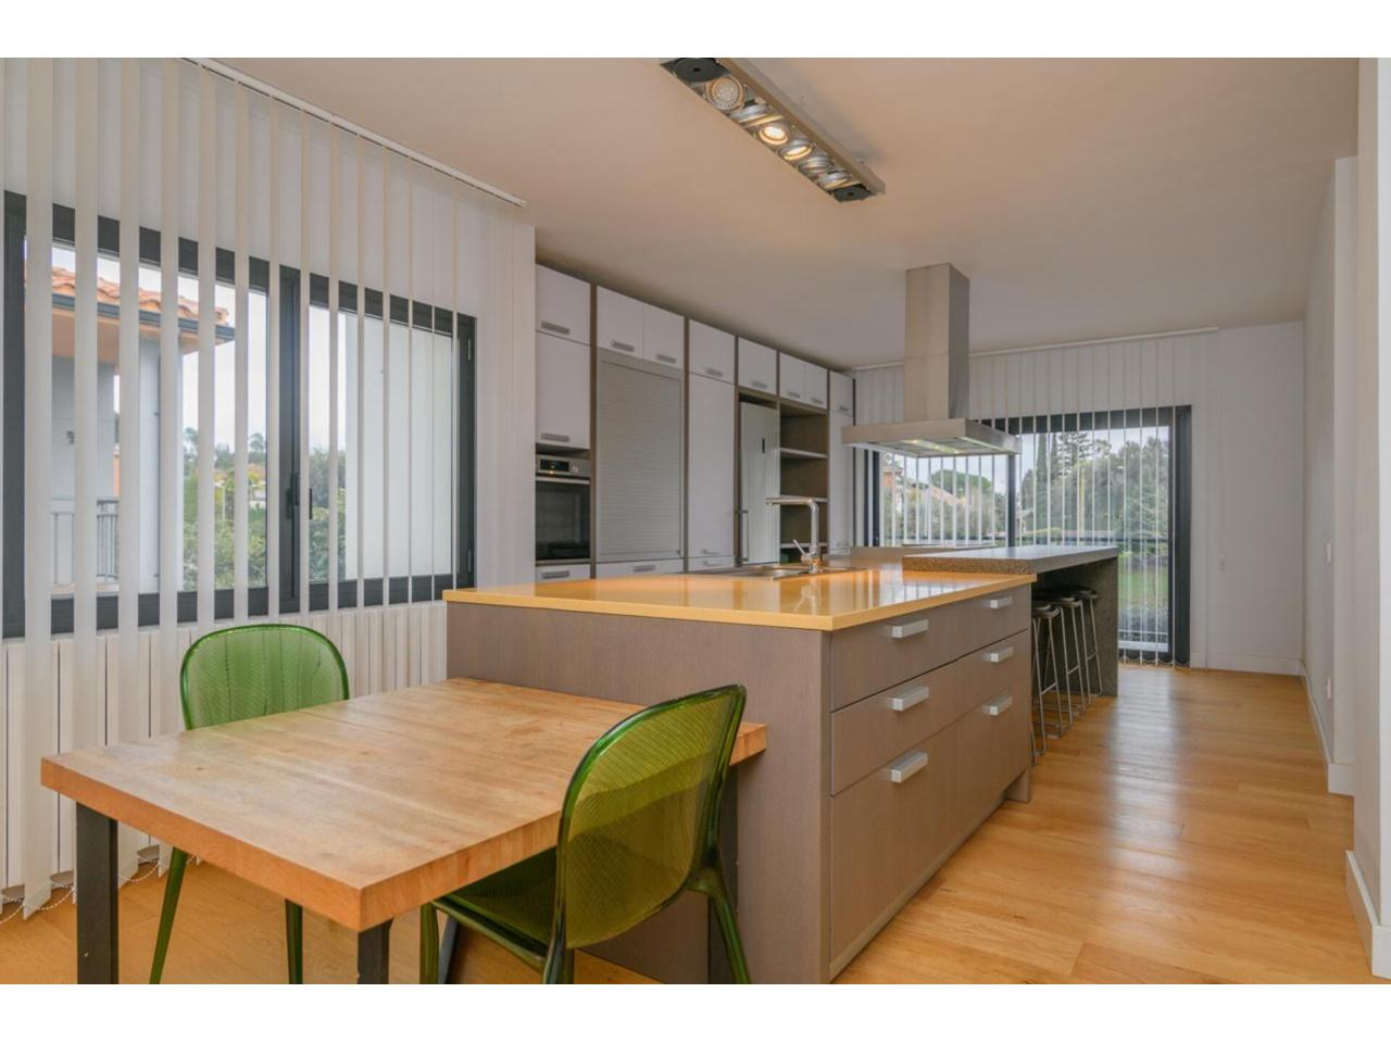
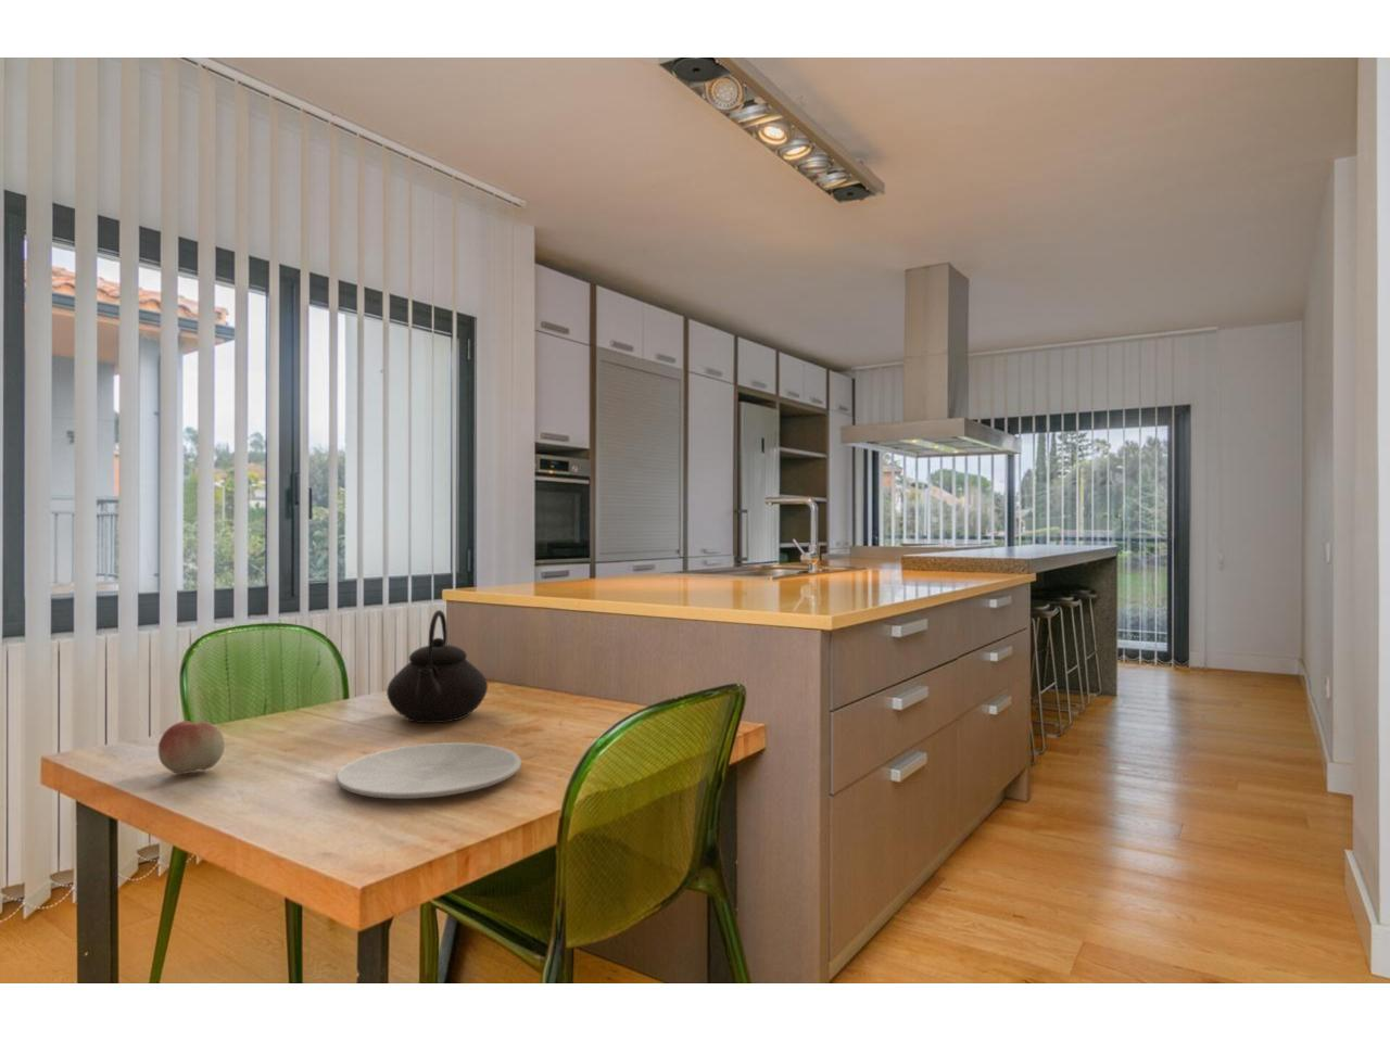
+ fruit [158,719,225,775]
+ teapot [385,609,488,723]
+ plate [336,741,522,800]
